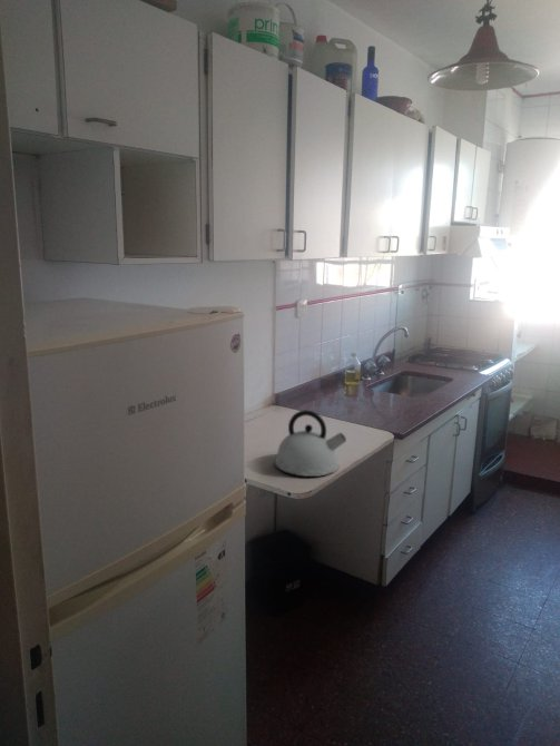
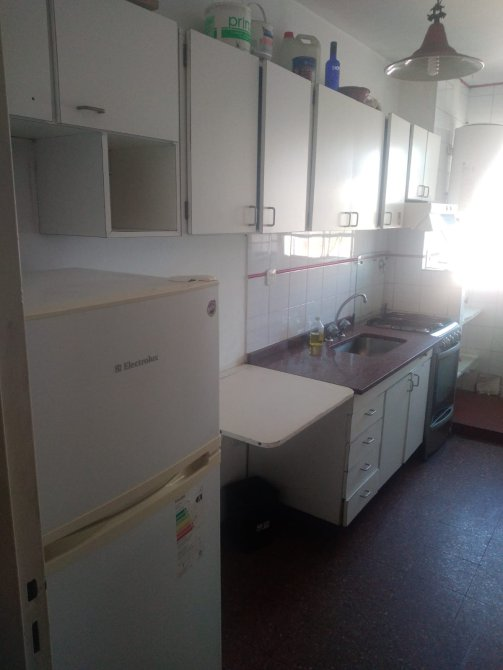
- kettle [274,409,347,478]
